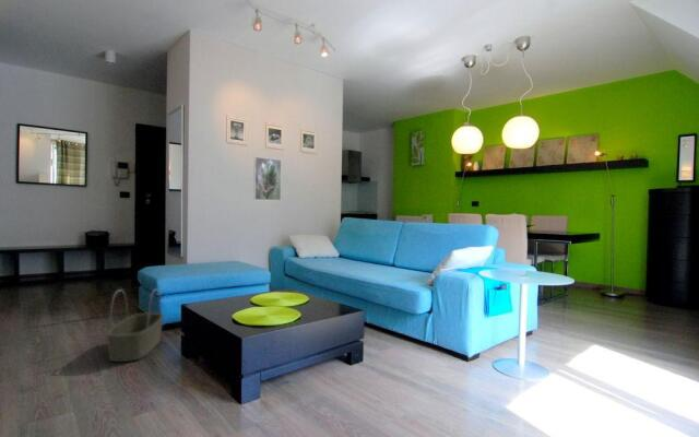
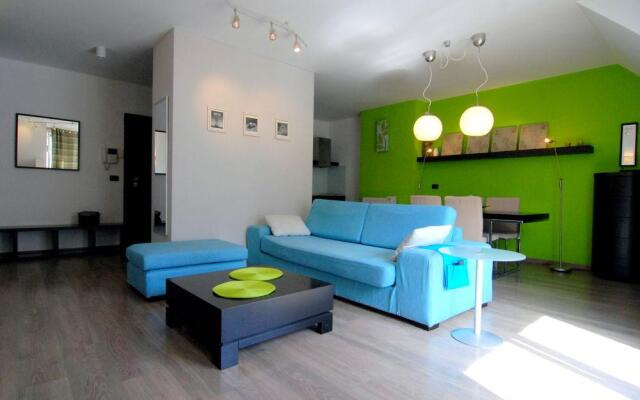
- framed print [252,156,283,202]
- basket [106,287,164,363]
